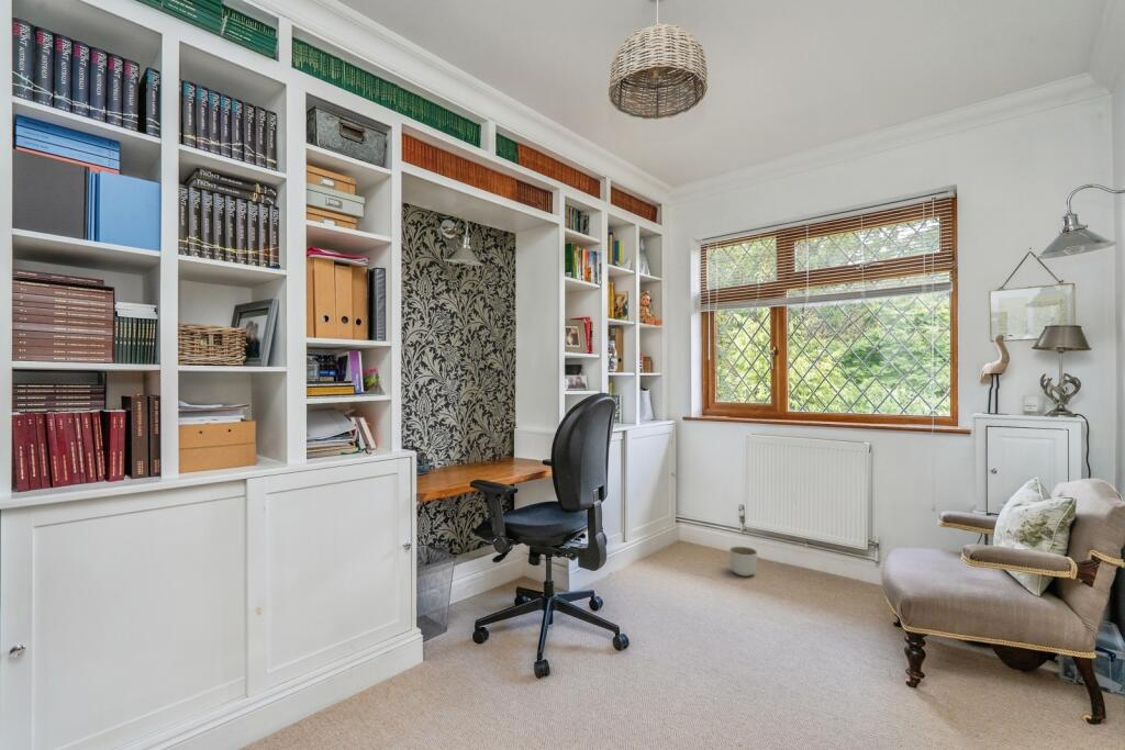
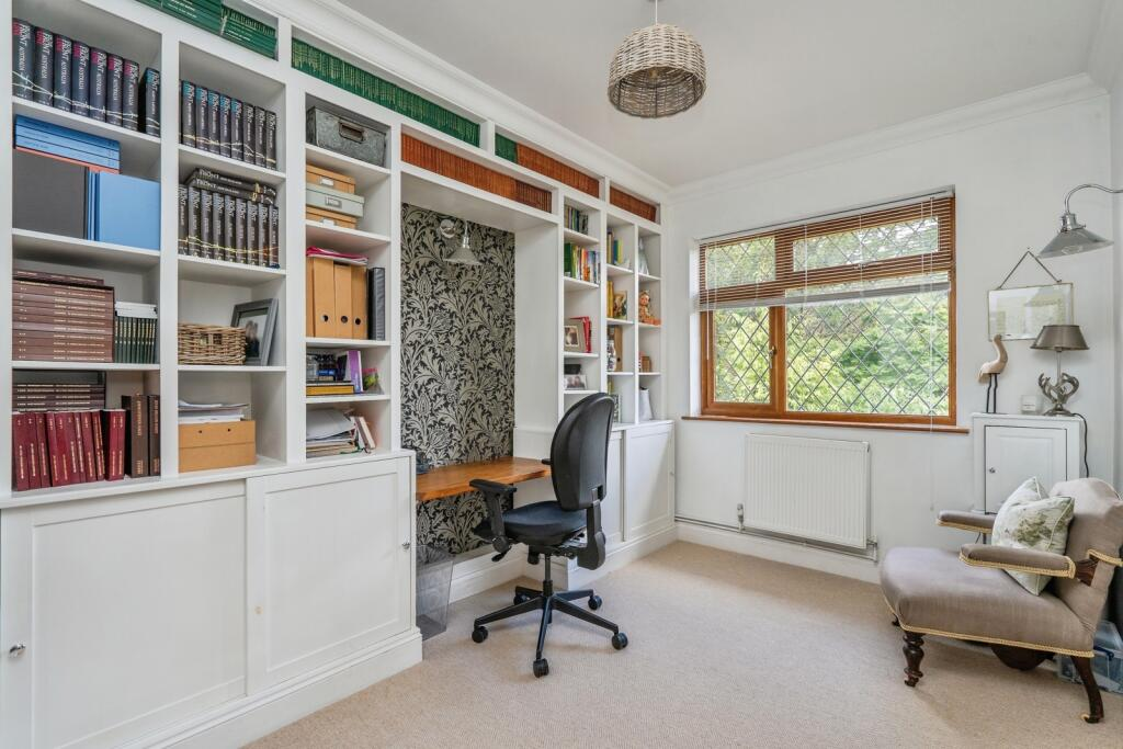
- planter [728,546,758,578]
